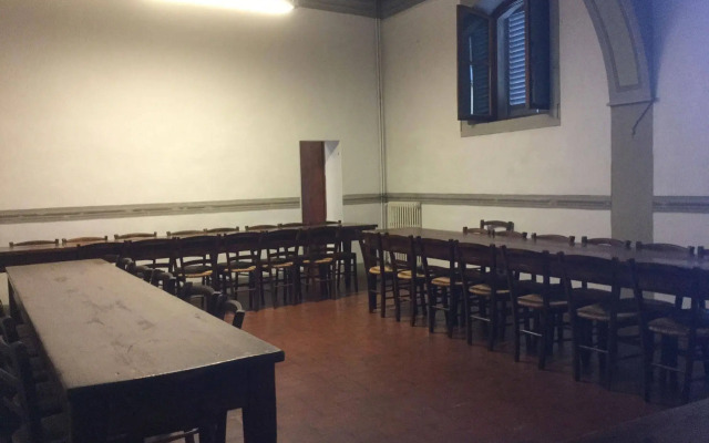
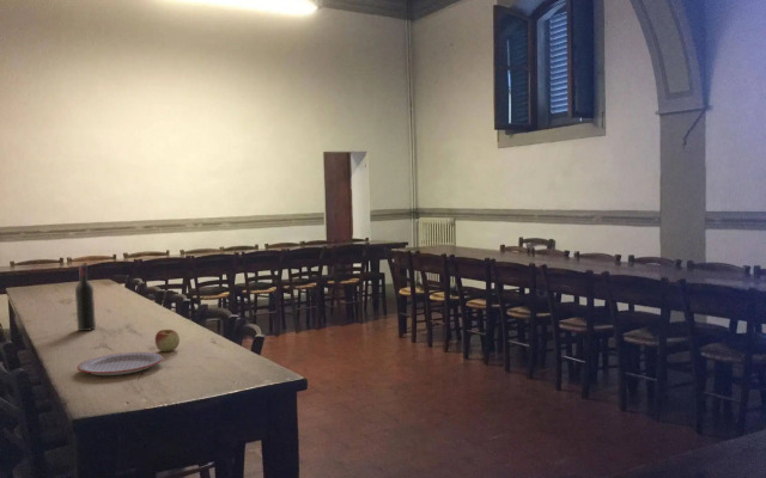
+ wine bottle [74,263,97,332]
+ apple [154,329,181,353]
+ plate [77,351,164,376]
